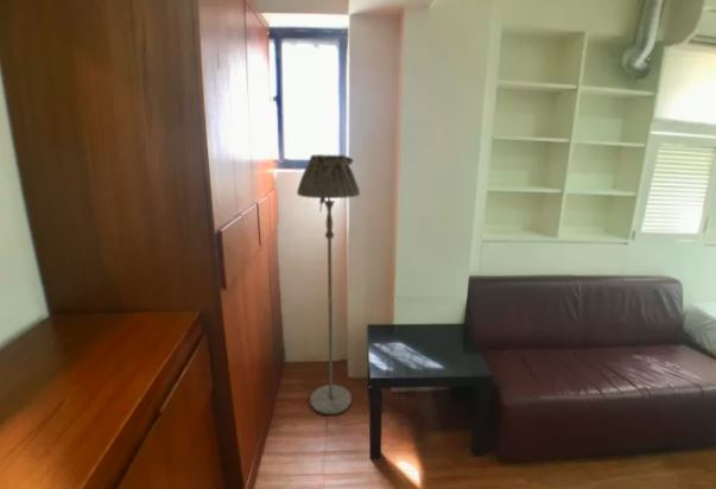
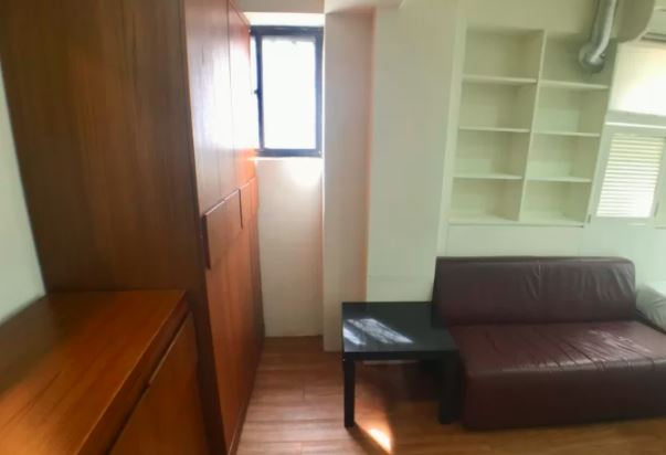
- floor lamp [296,153,361,415]
